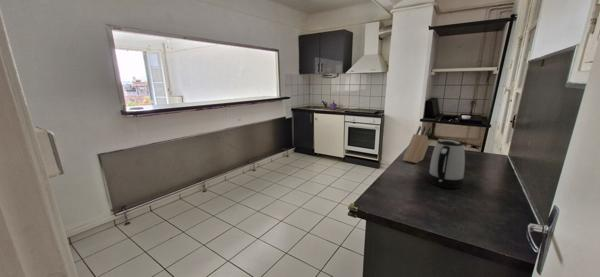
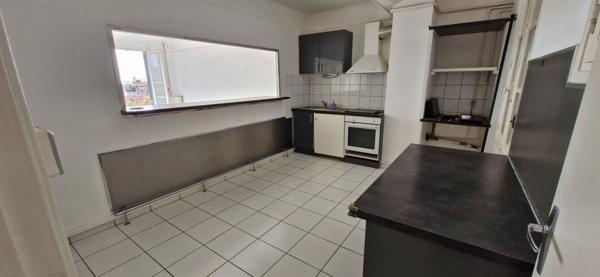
- knife block [402,125,432,164]
- kettle [427,139,466,189]
